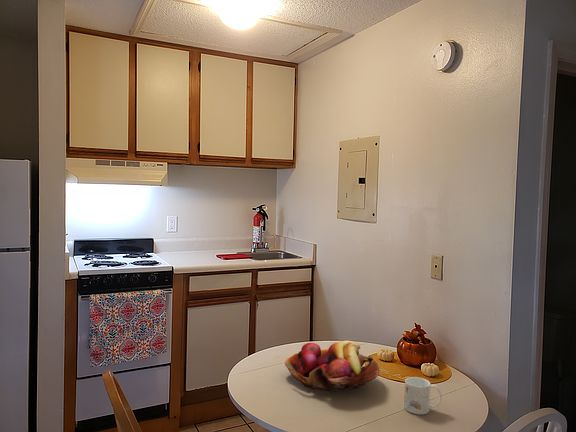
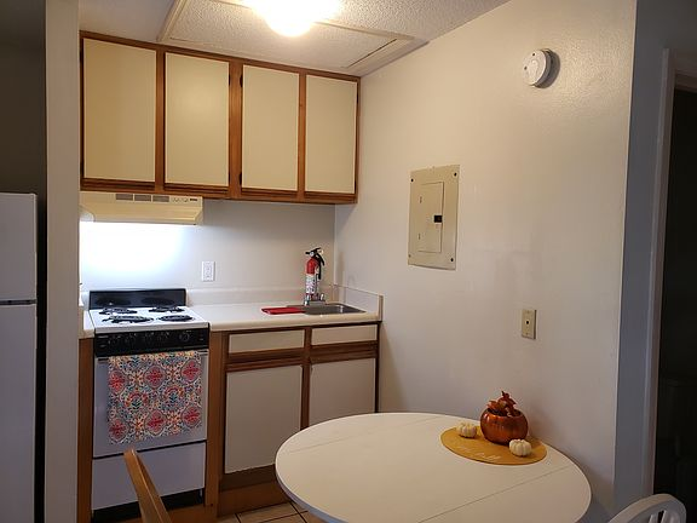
- fruit basket [284,340,380,392]
- mug [403,376,443,415]
